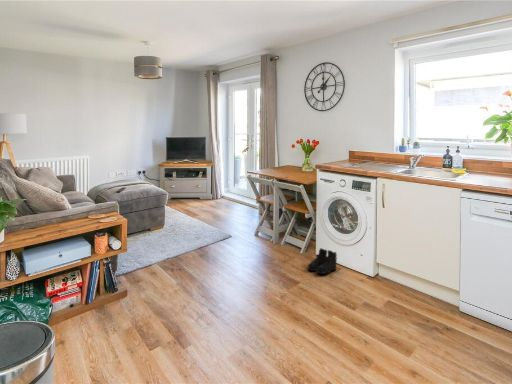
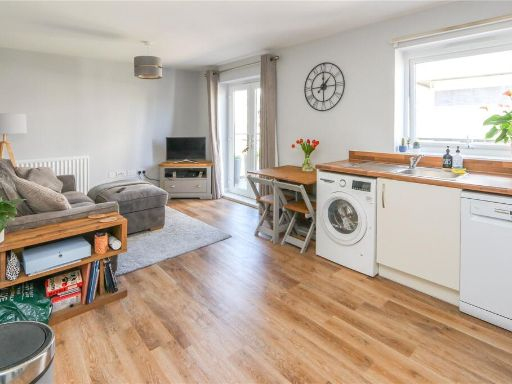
- boots [306,247,338,275]
